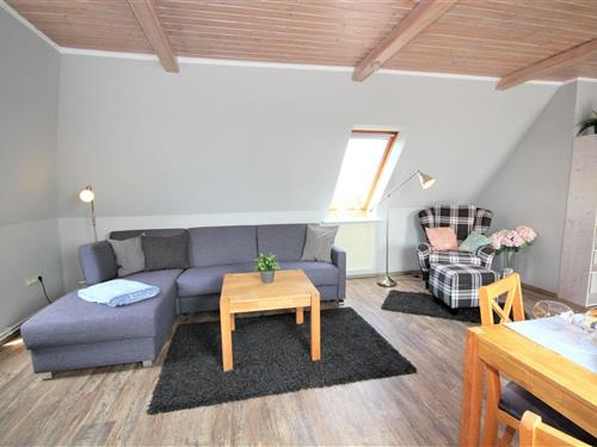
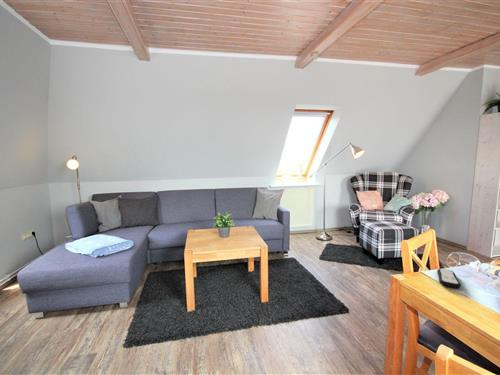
+ remote control [436,268,462,289]
